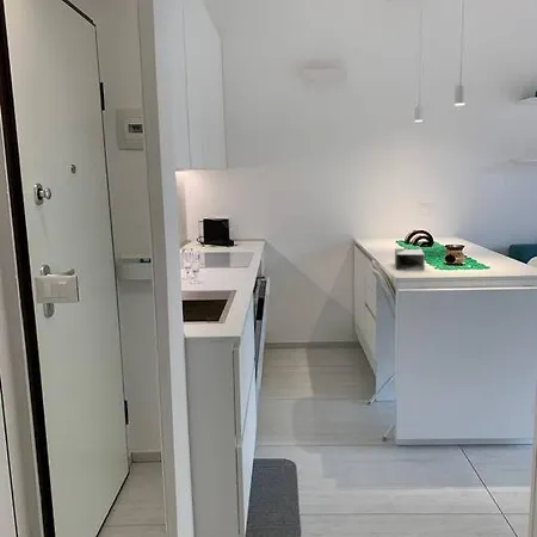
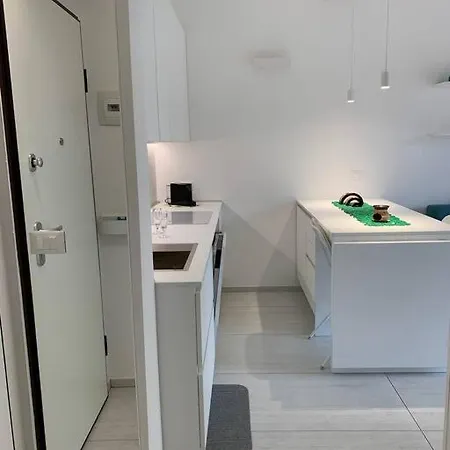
- tissue box [394,247,426,271]
